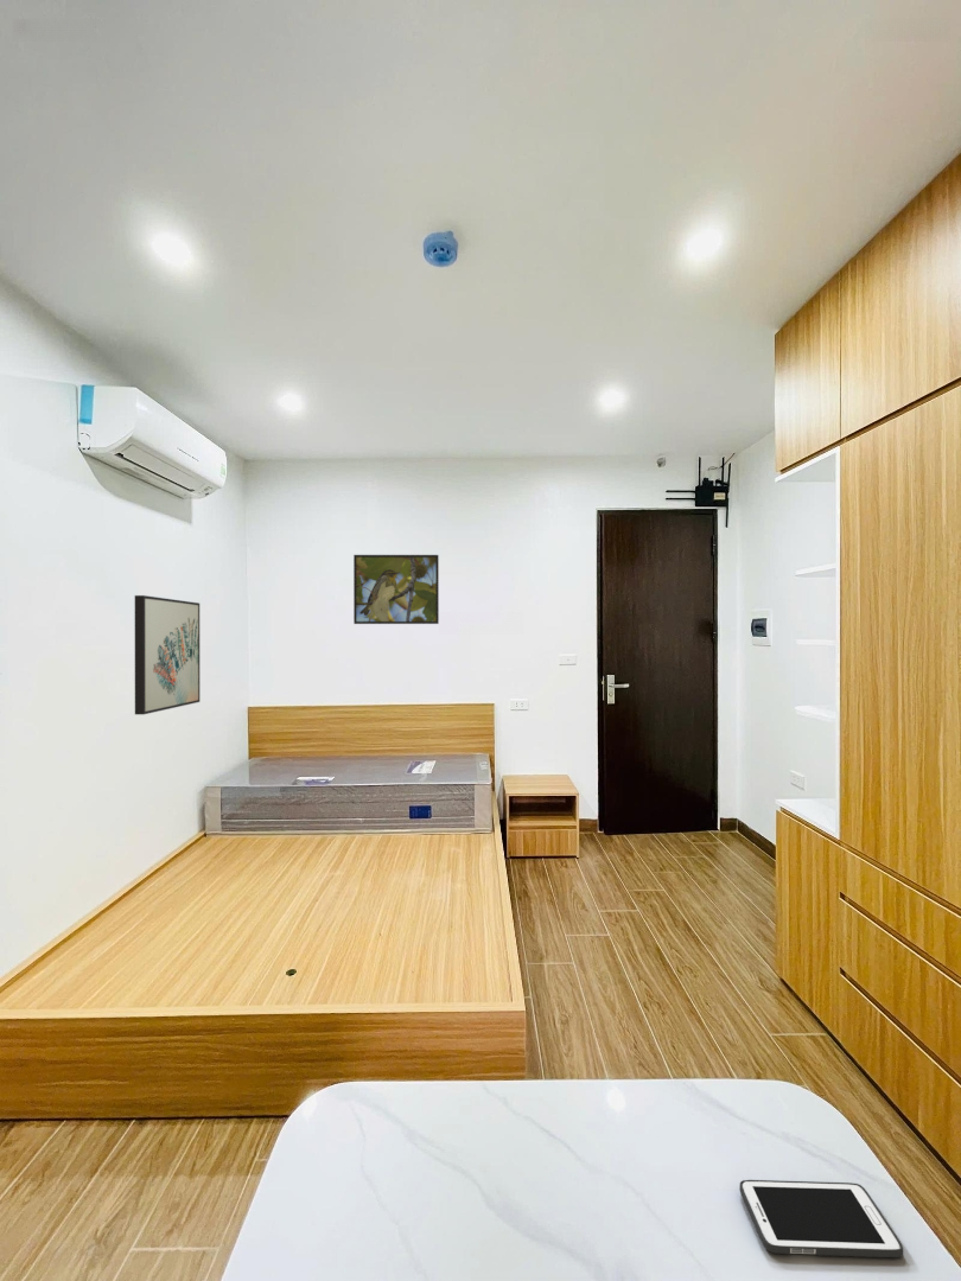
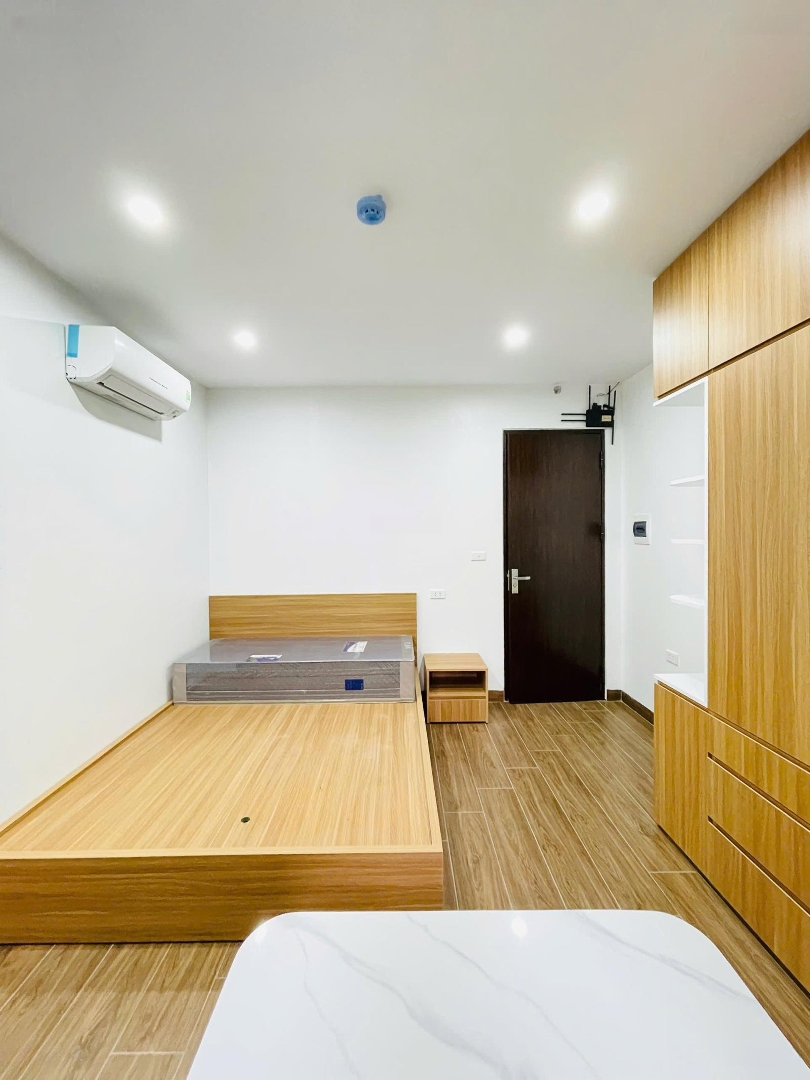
- wall art [134,594,201,715]
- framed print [352,554,440,625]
- cell phone [738,1179,904,1258]
